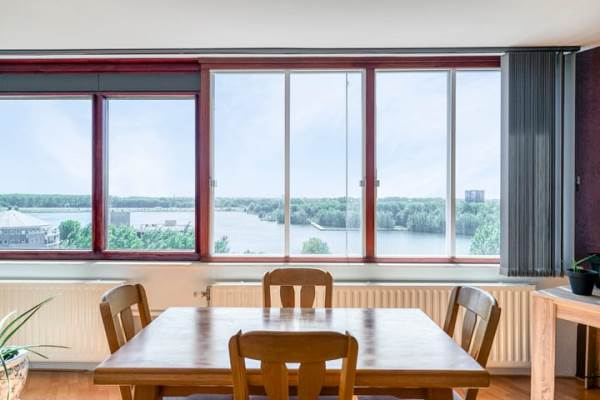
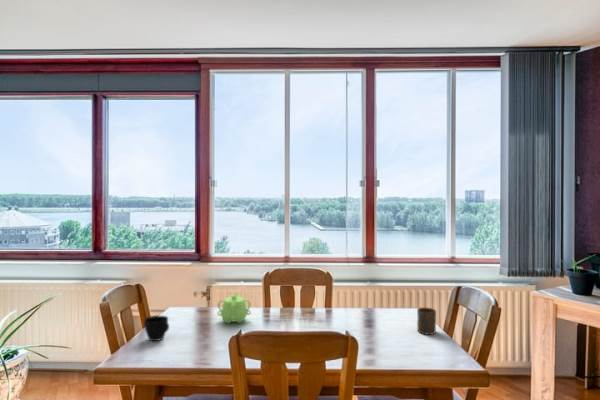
+ cup [416,306,437,336]
+ cup [143,315,170,342]
+ teapot [217,291,252,324]
